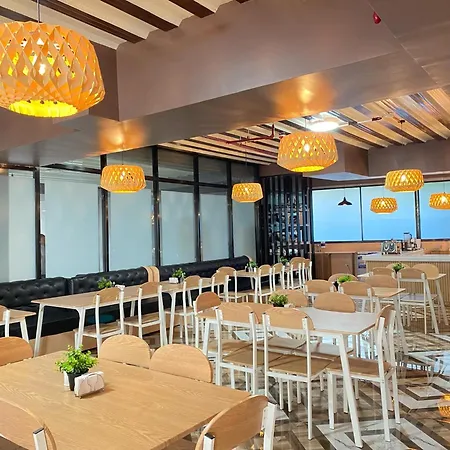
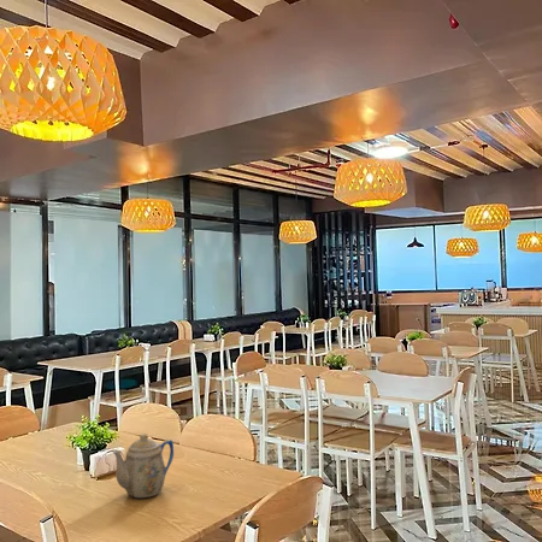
+ teapot [112,432,175,499]
